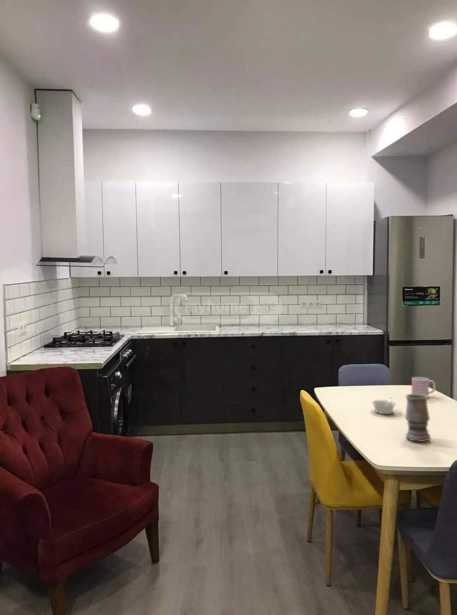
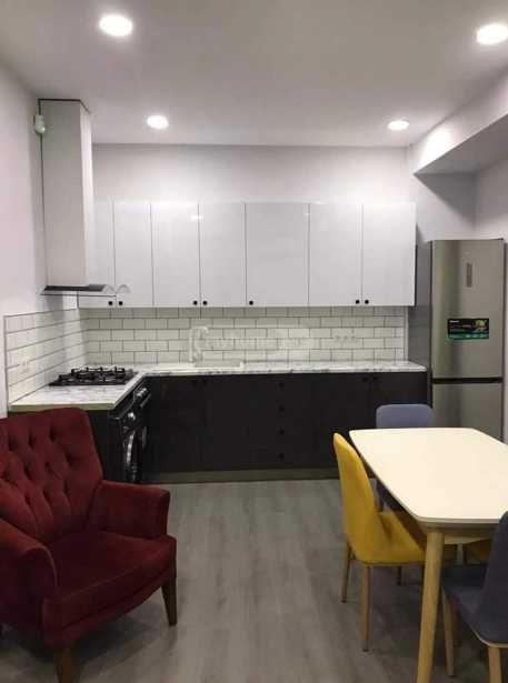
- vase [404,393,432,443]
- legume [371,397,397,415]
- mug [411,376,437,397]
